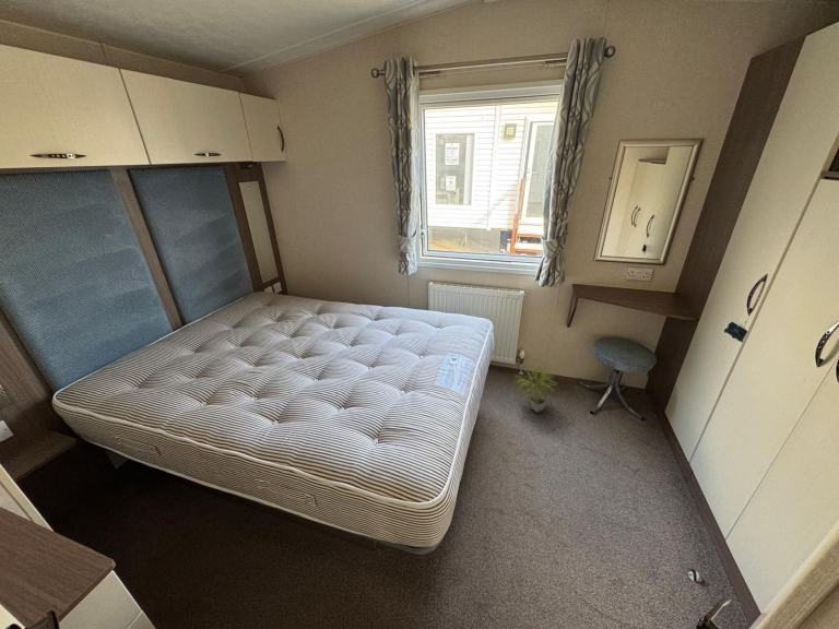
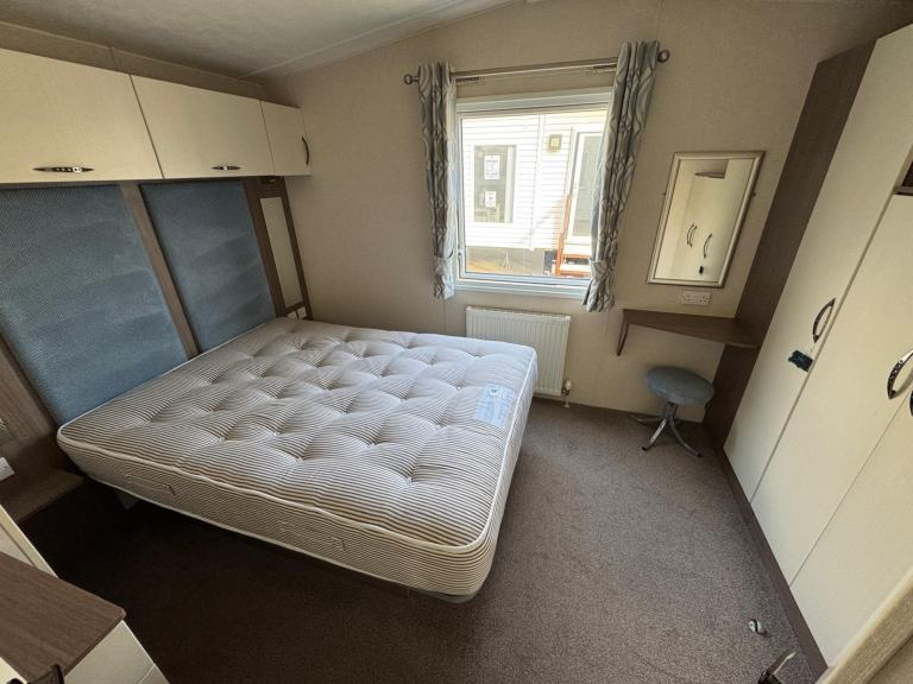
- potted plant [512,360,559,414]
